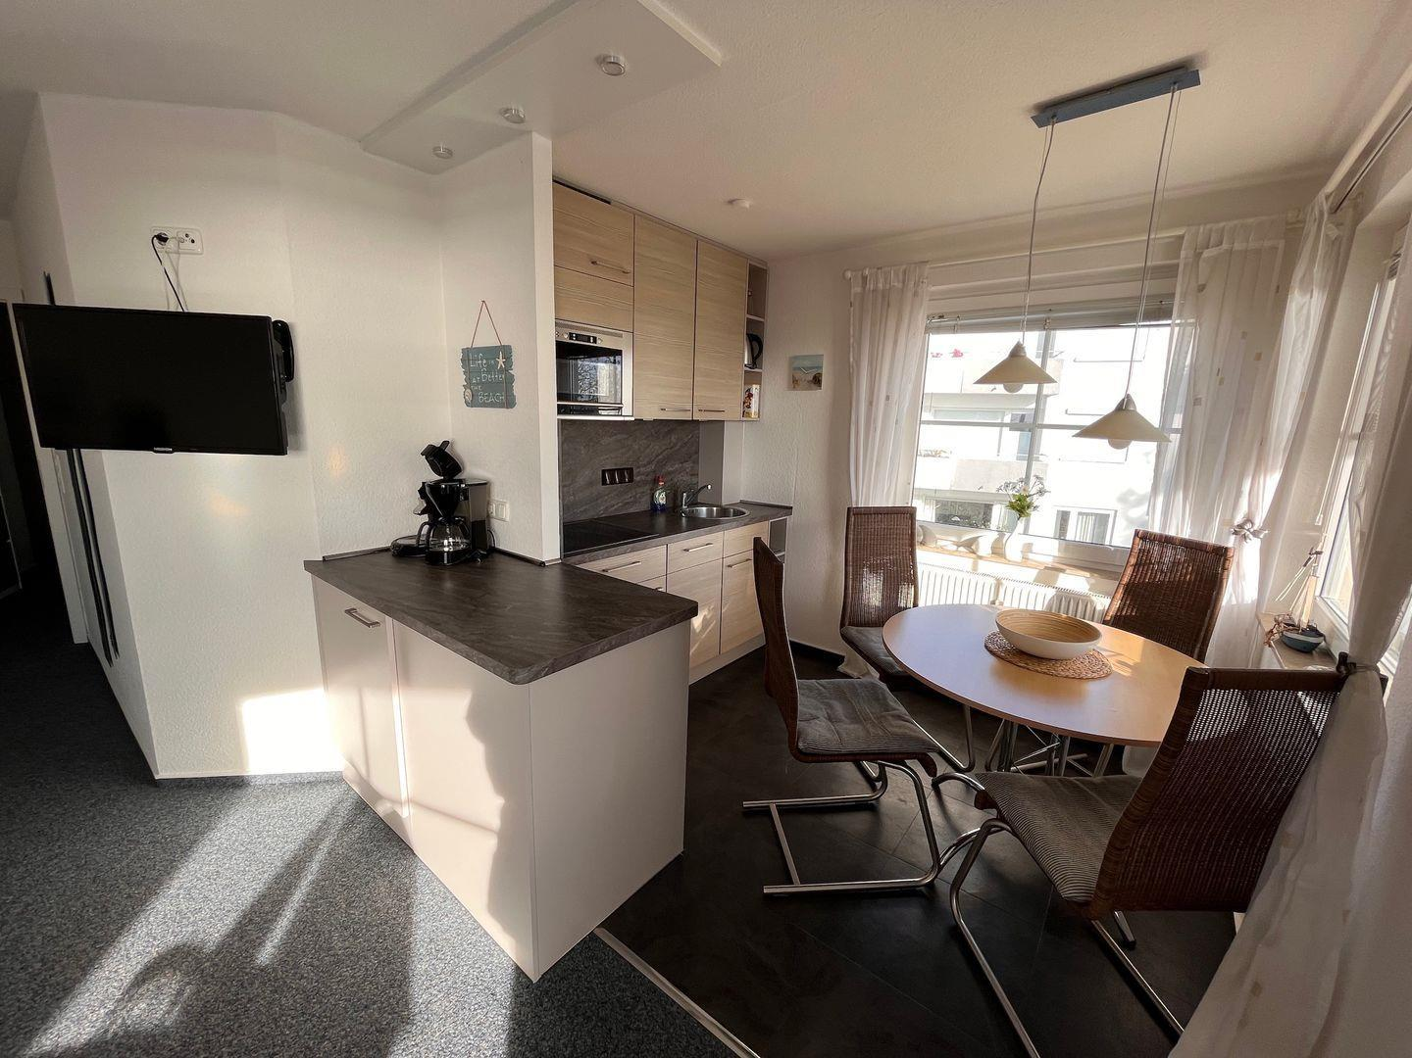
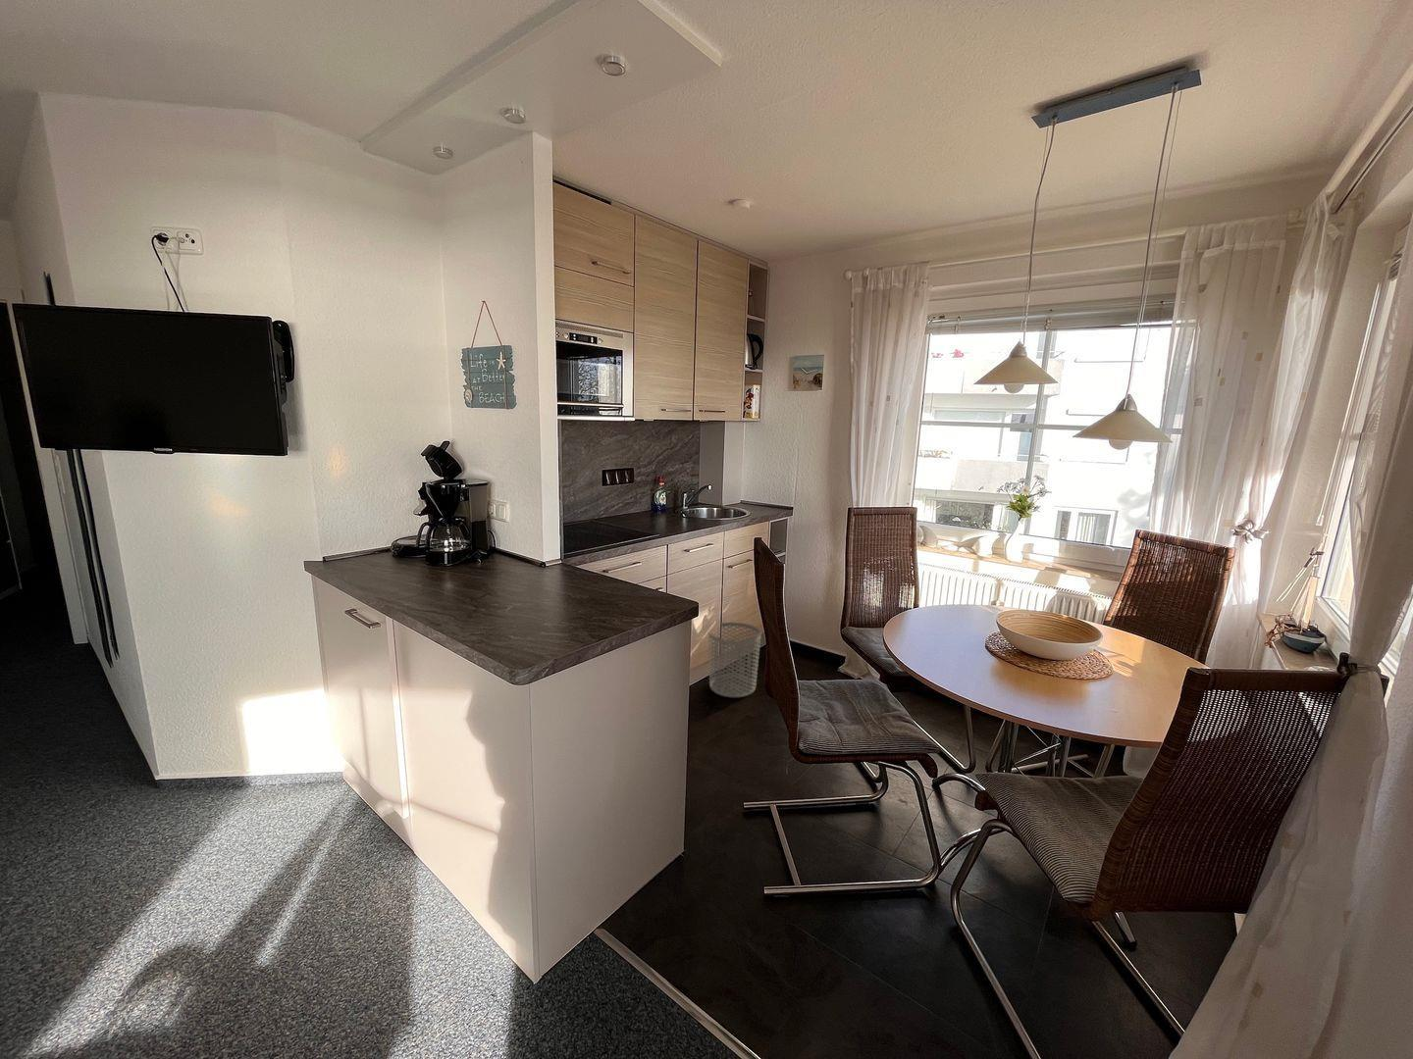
+ waste bin [708,622,761,699]
